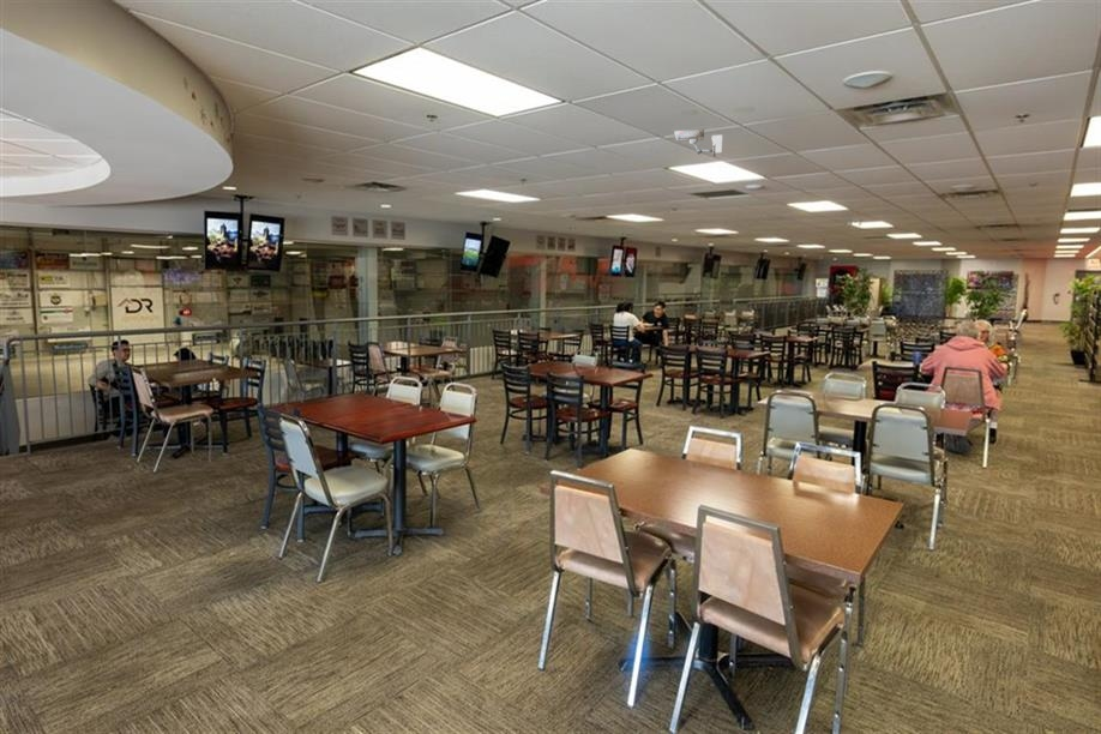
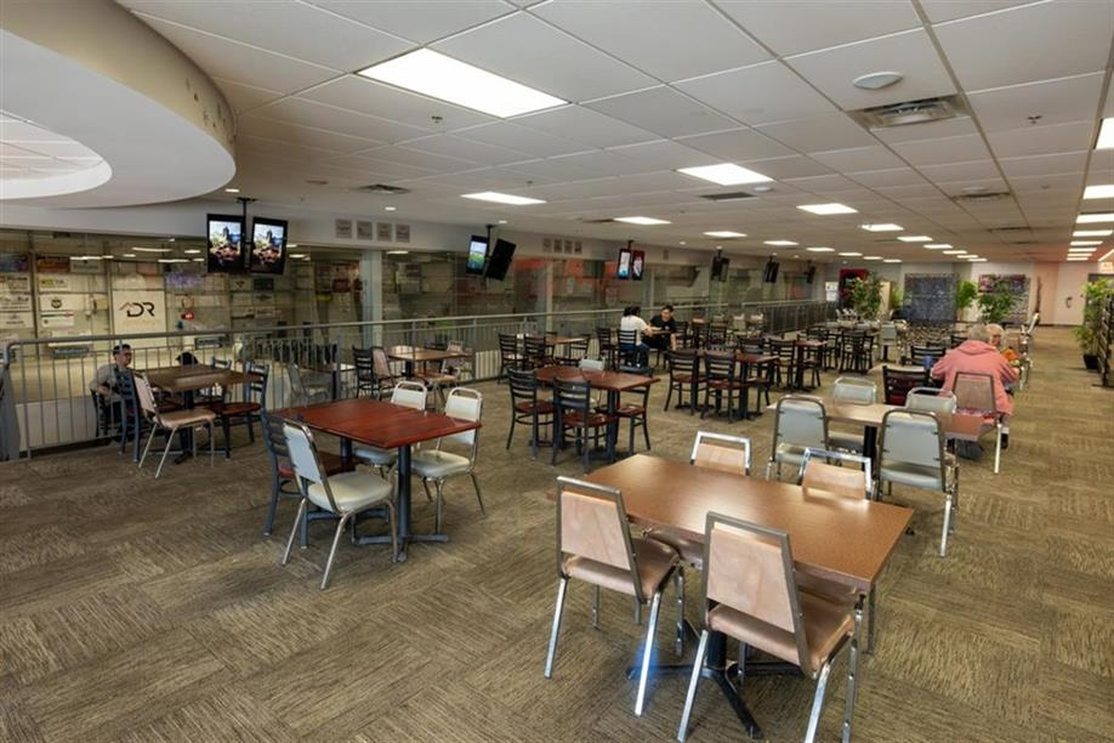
- security camera [673,128,723,158]
